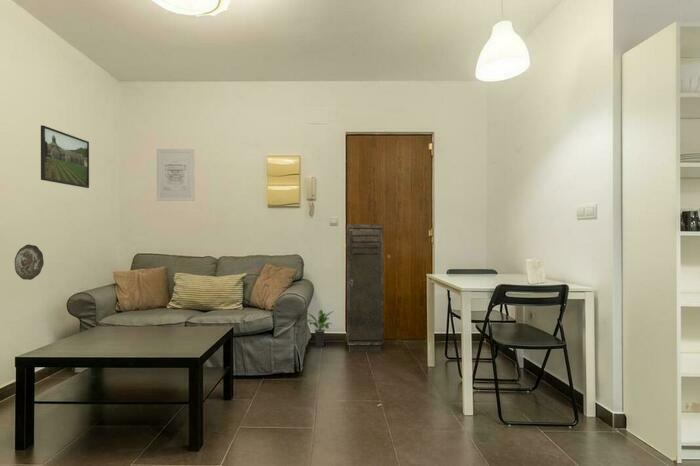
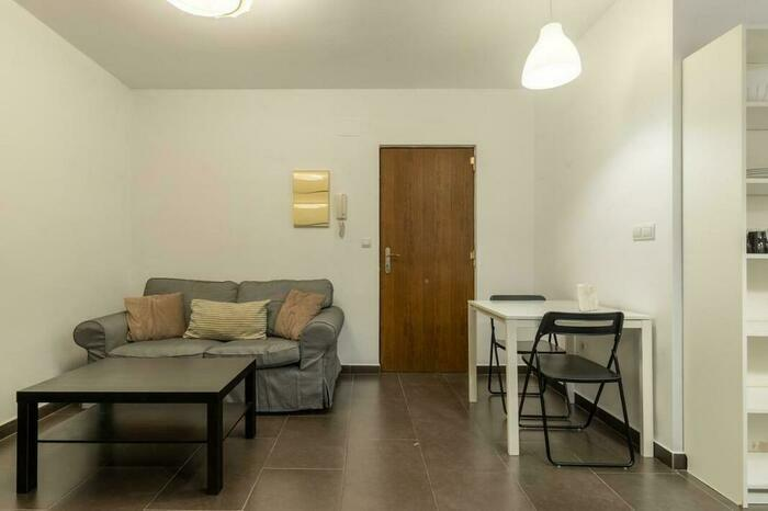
- storage cabinet [346,224,384,353]
- potted plant [306,309,334,348]
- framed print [40,124,90,189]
- wall art [156,148,195,202]
- decorative plate [14,244,45,281]
